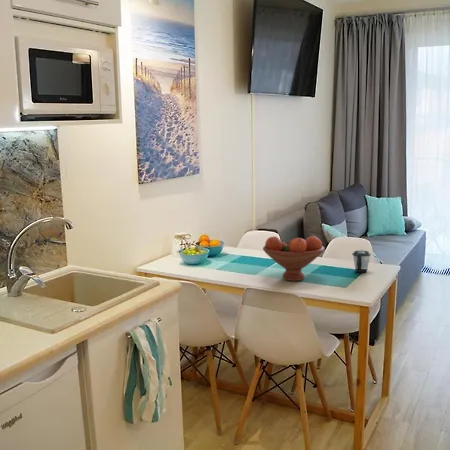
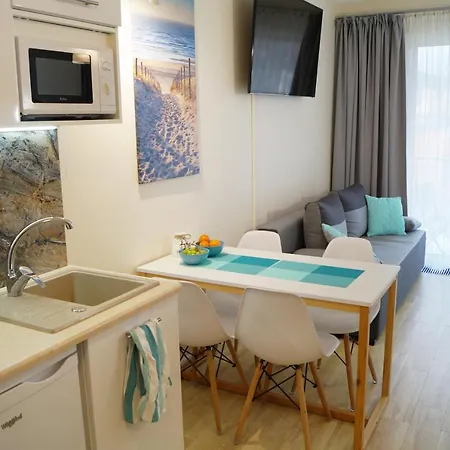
- fruit bowl [262,235,325,282]
- cup [351,248,372,274]
